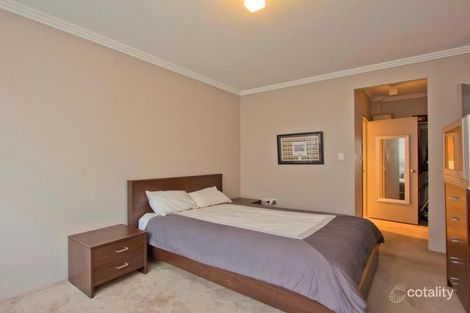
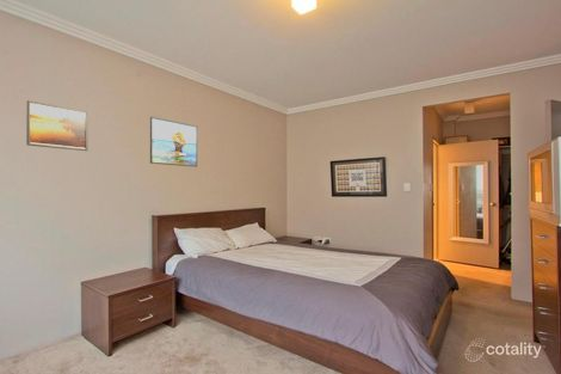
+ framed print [149,116,198,168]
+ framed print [25,99,90,152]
